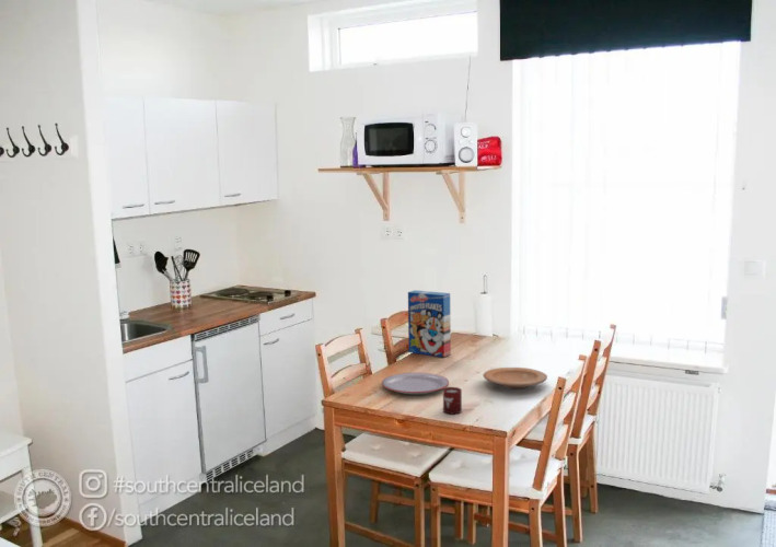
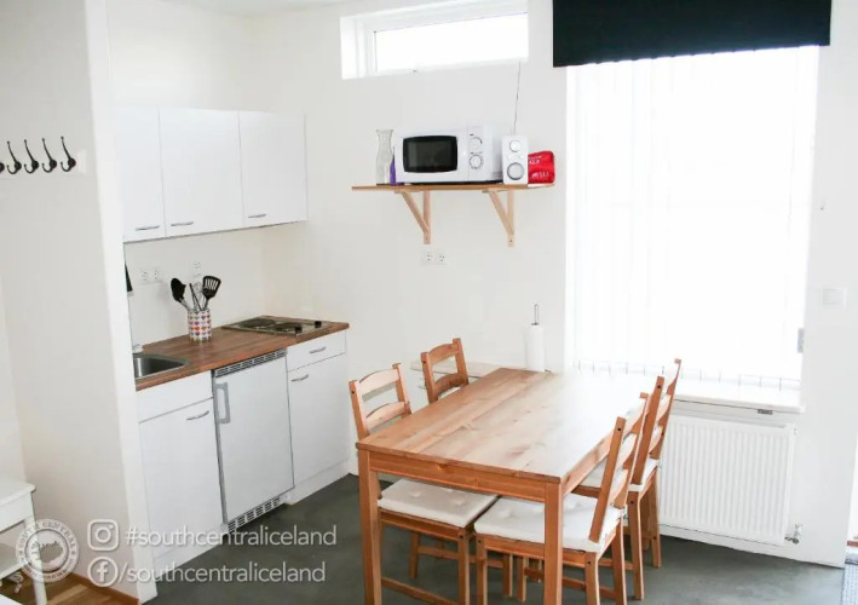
- plate [483,366,548,389]
- cup [442,386,463,415]
- plate [381,371,450,395]
- cereal box [407,289,452,359]
